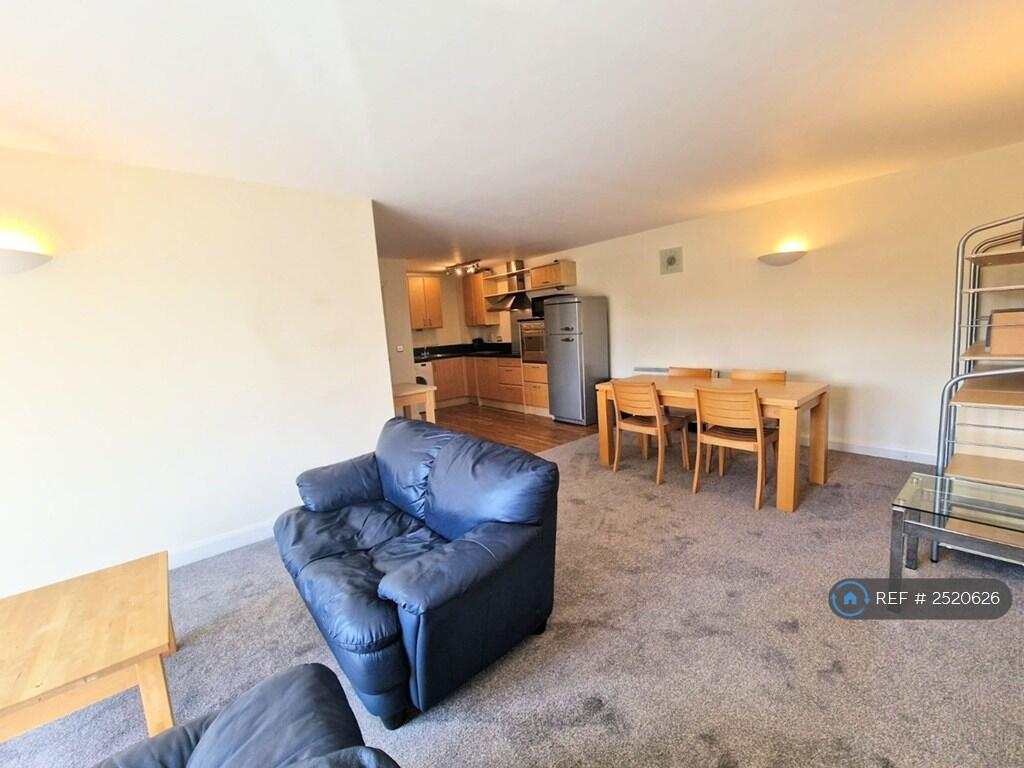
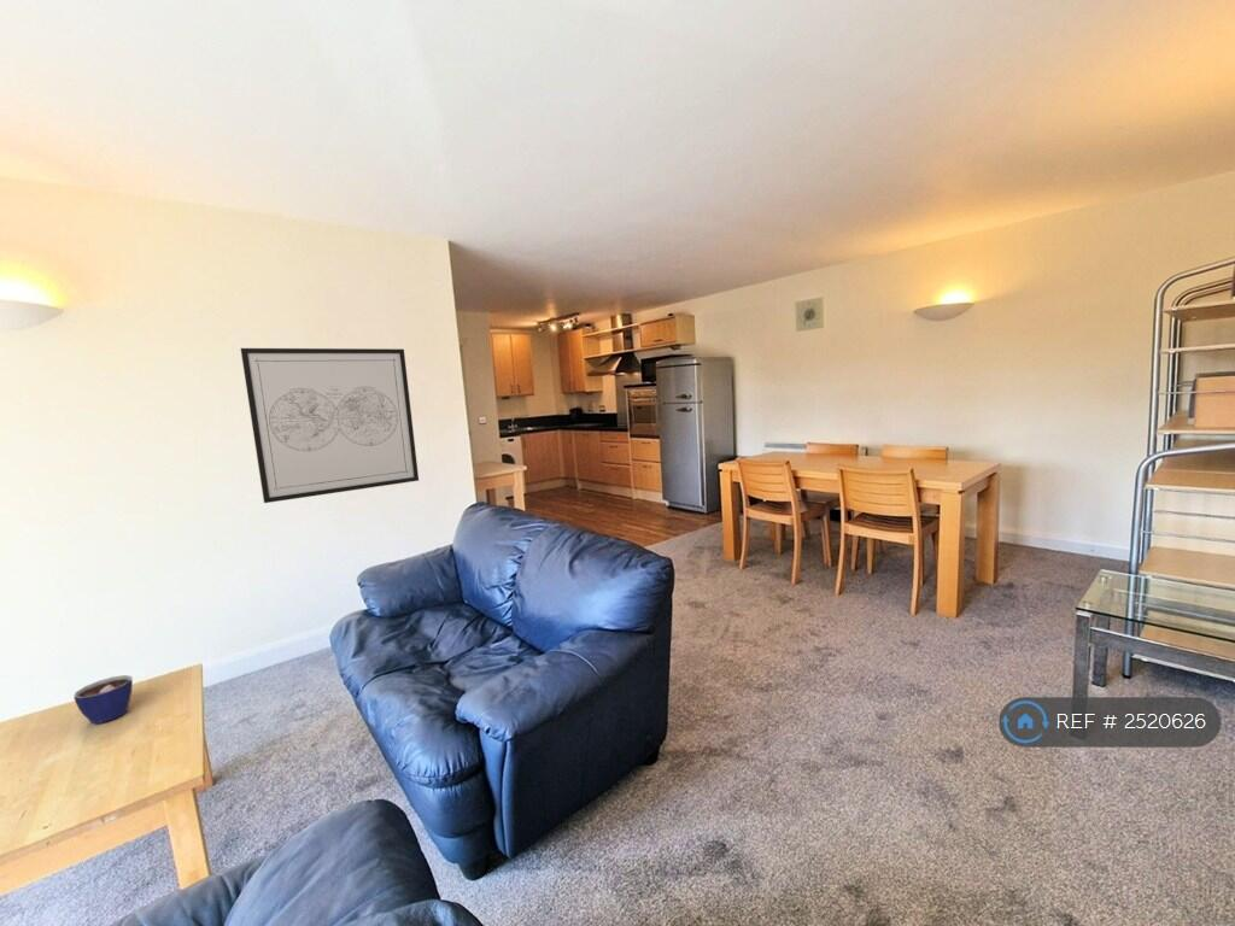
+ cup [72,674,134,725]
+ wall art [240,347,420,504]
